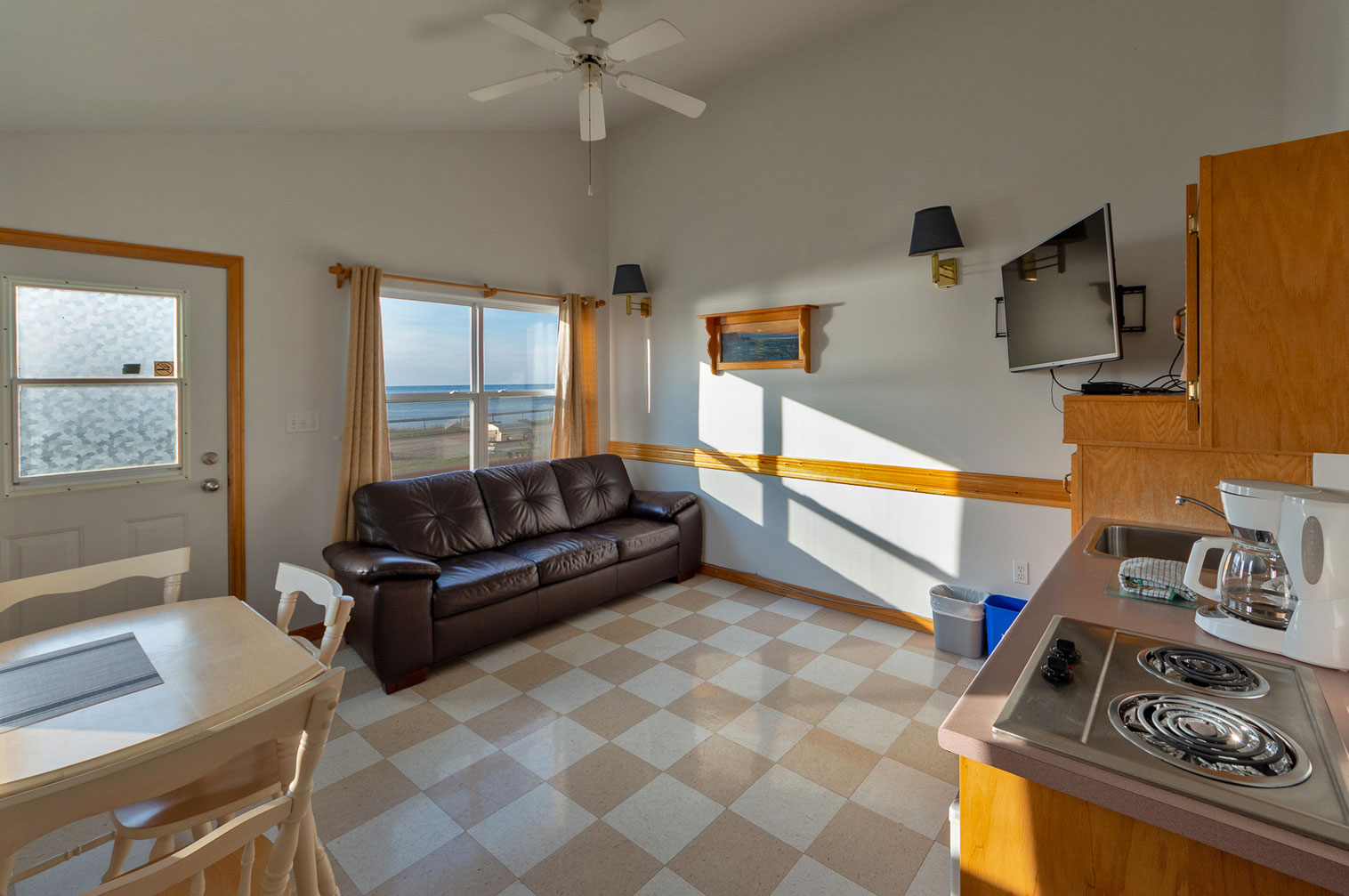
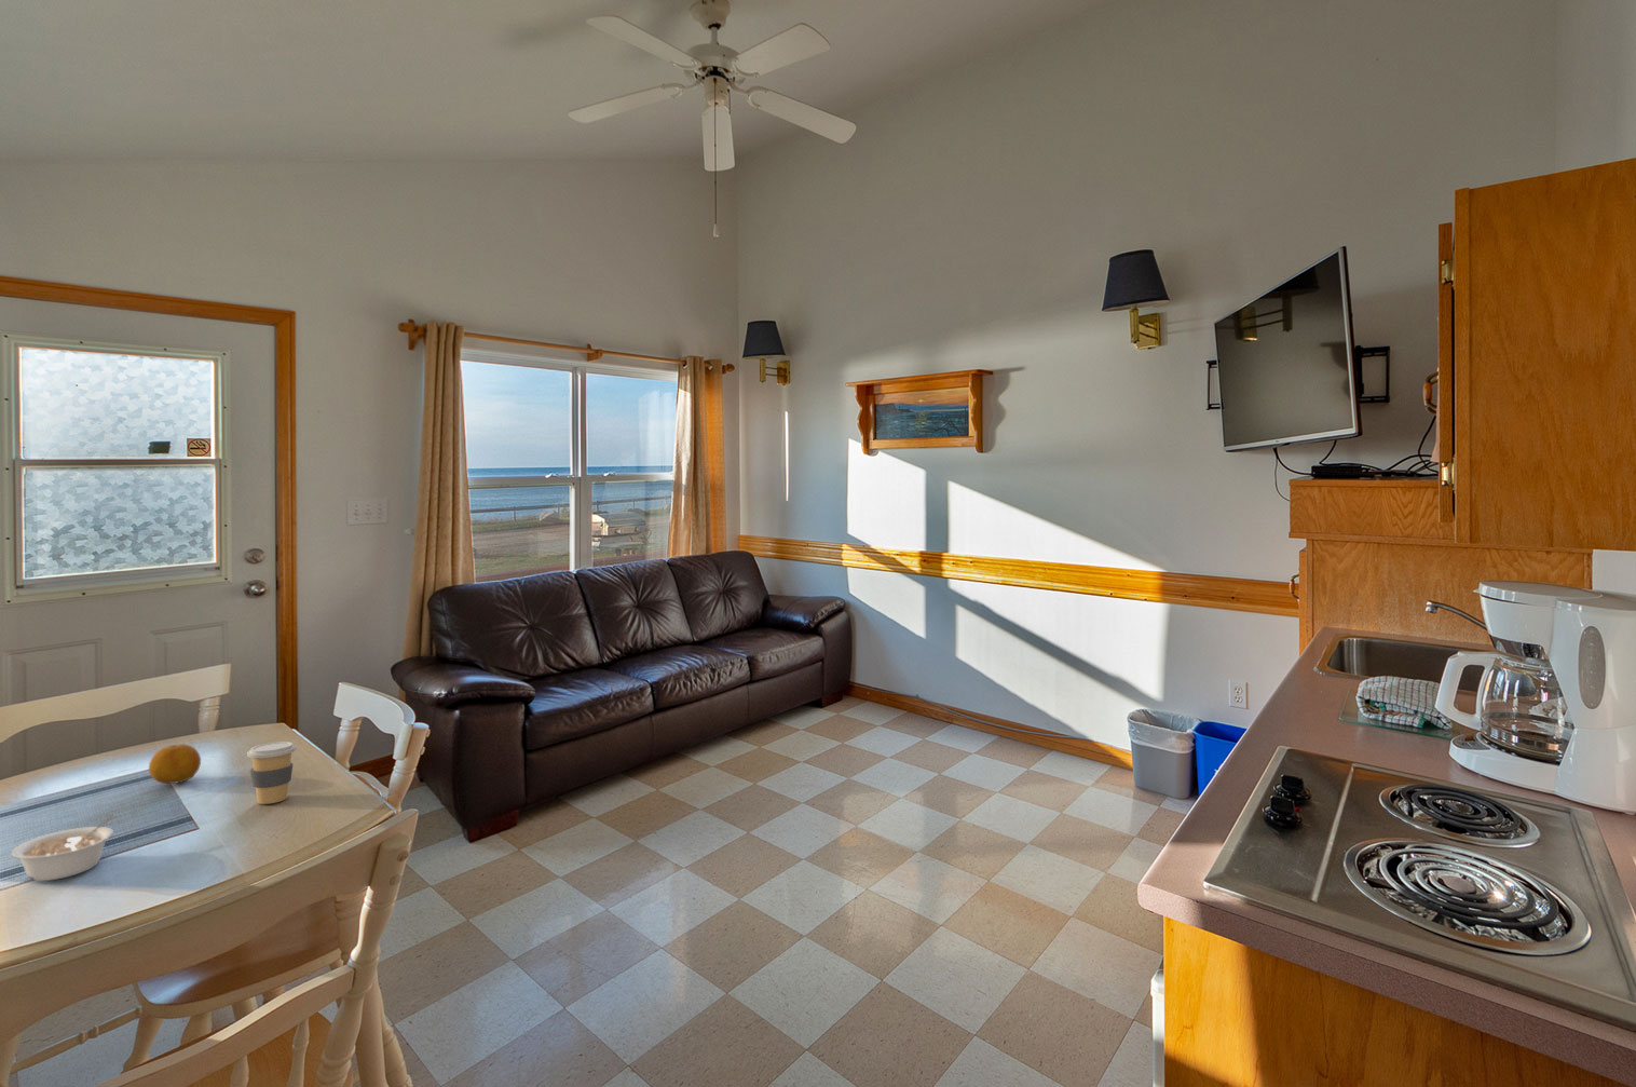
+ coffee cup [246,740,297,806]
+ legume [11,814,116,882]
+ fruit [148,742,201,785]
